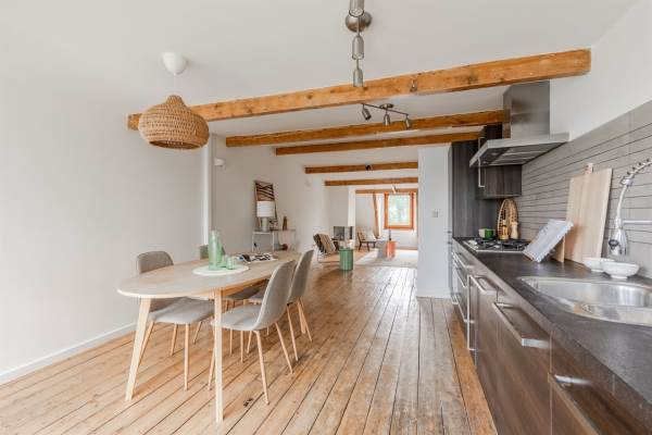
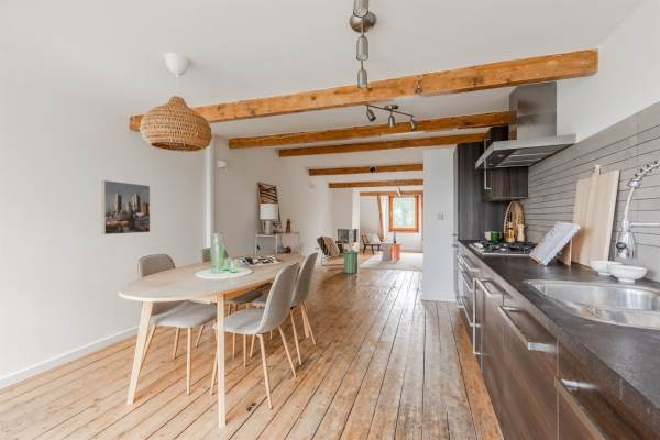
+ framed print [101,179,151,235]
